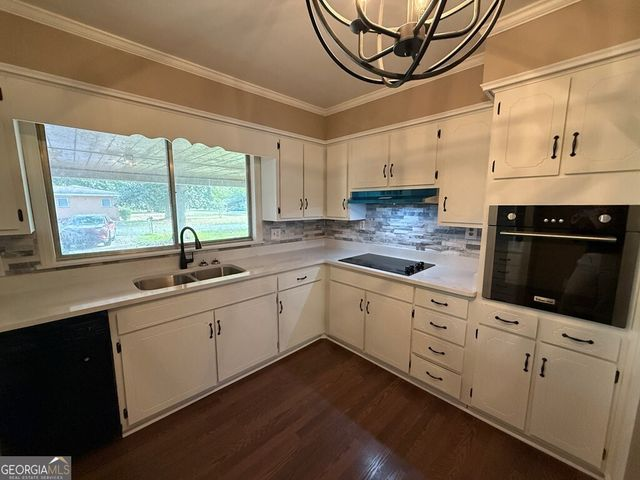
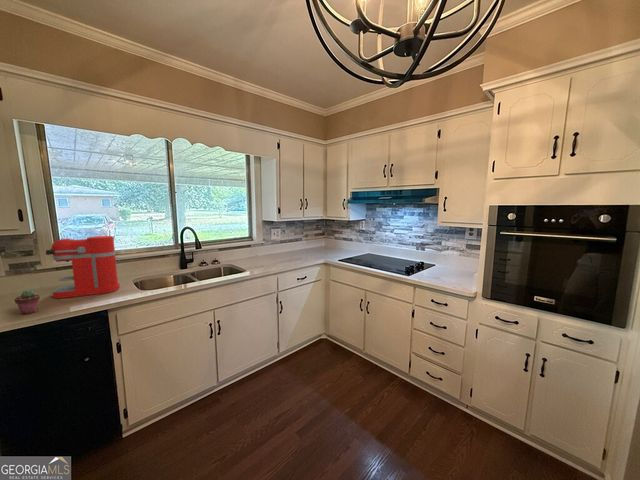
+ potted succulent [14,289,41,315]
+ coffee maker [44,235,121,299]
